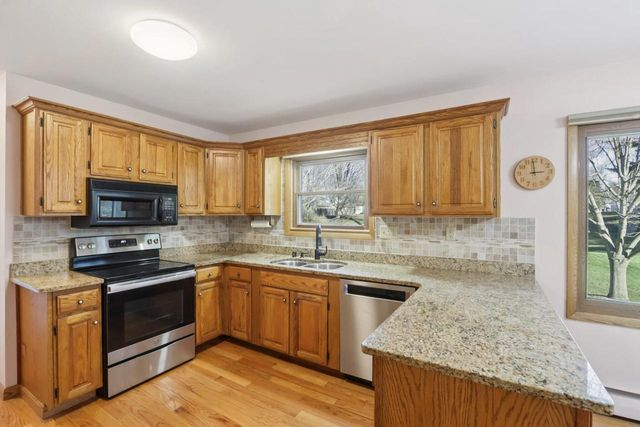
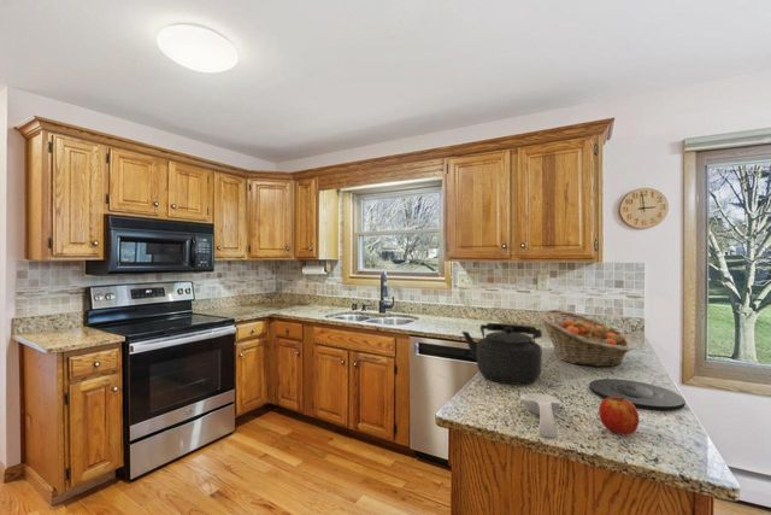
+ kettle [460,322,543,385]
+ plate [588,378,687,411]
+ spoon rest [519,392,561,439]
+ fruit basket [538,309,632,368]
+ apple [598,397,640,437]
